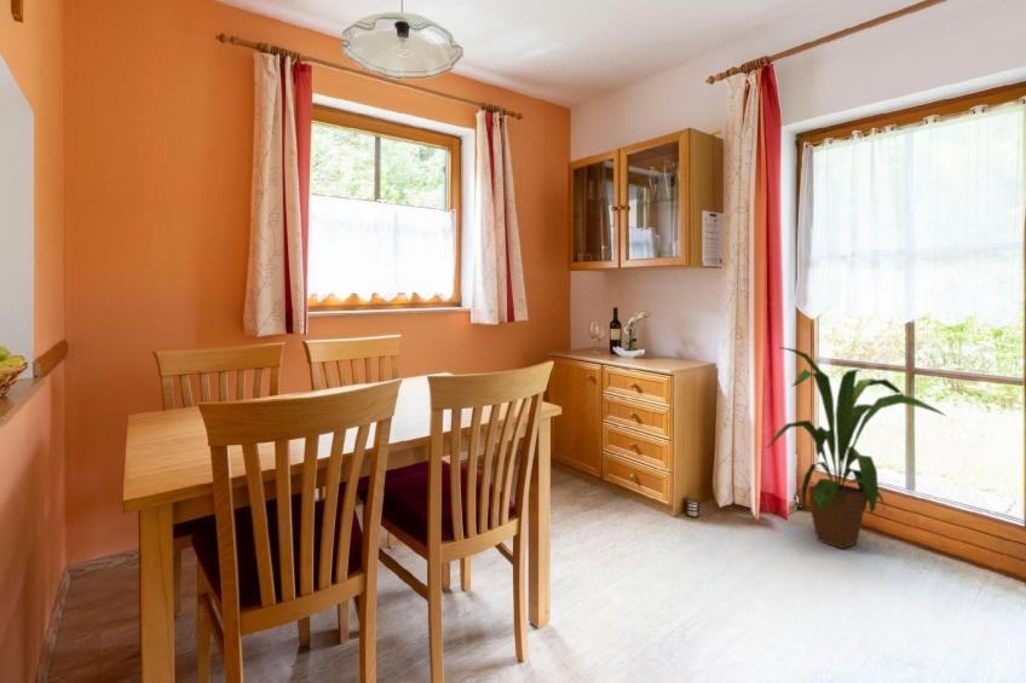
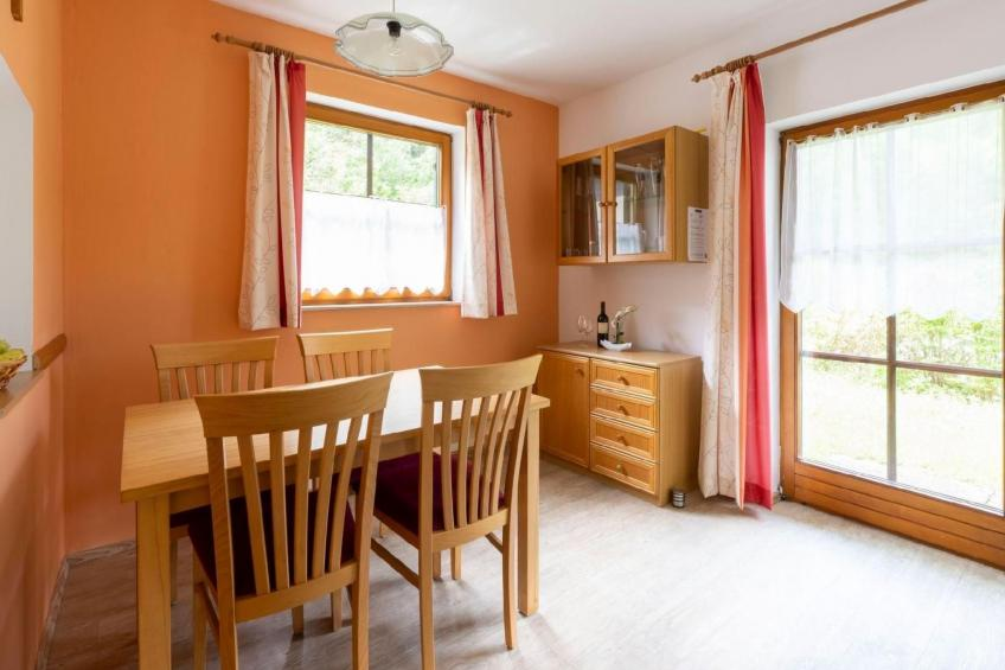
- house plant [763,346,946,550]
